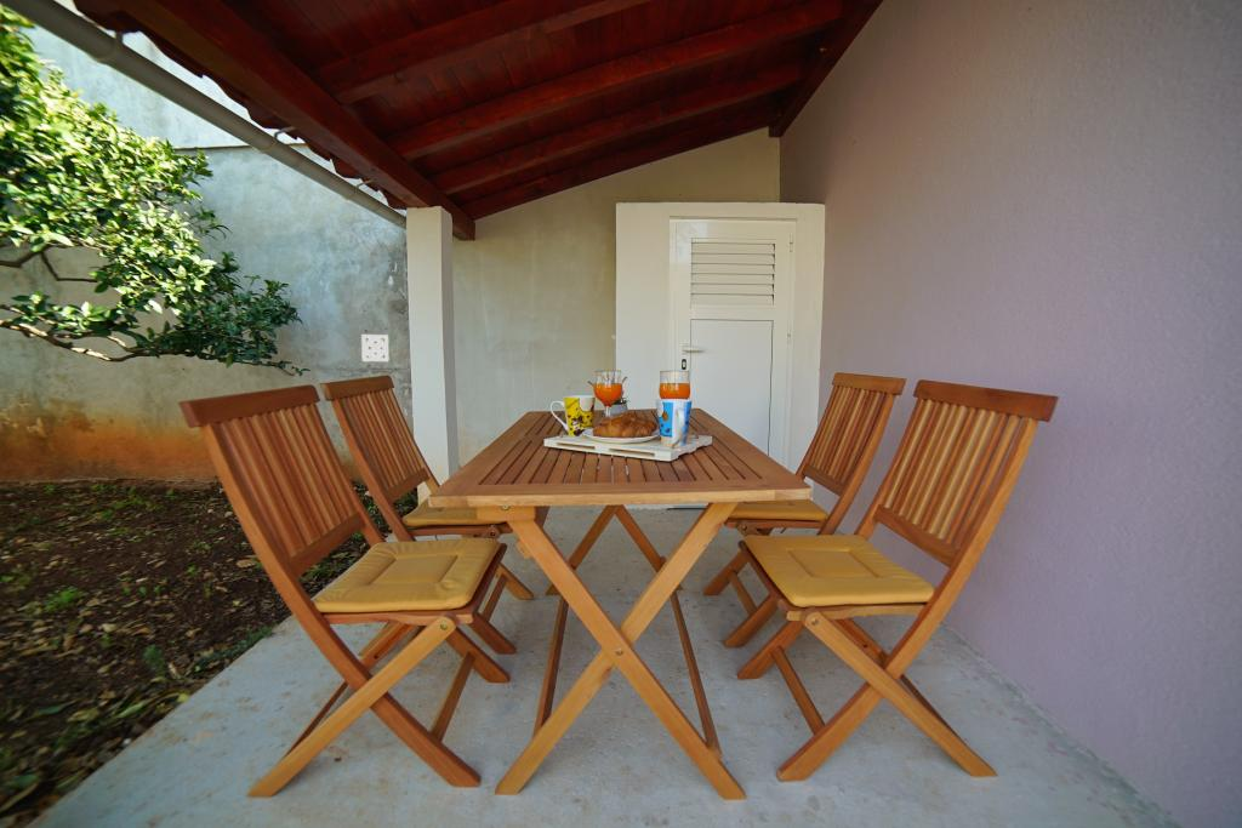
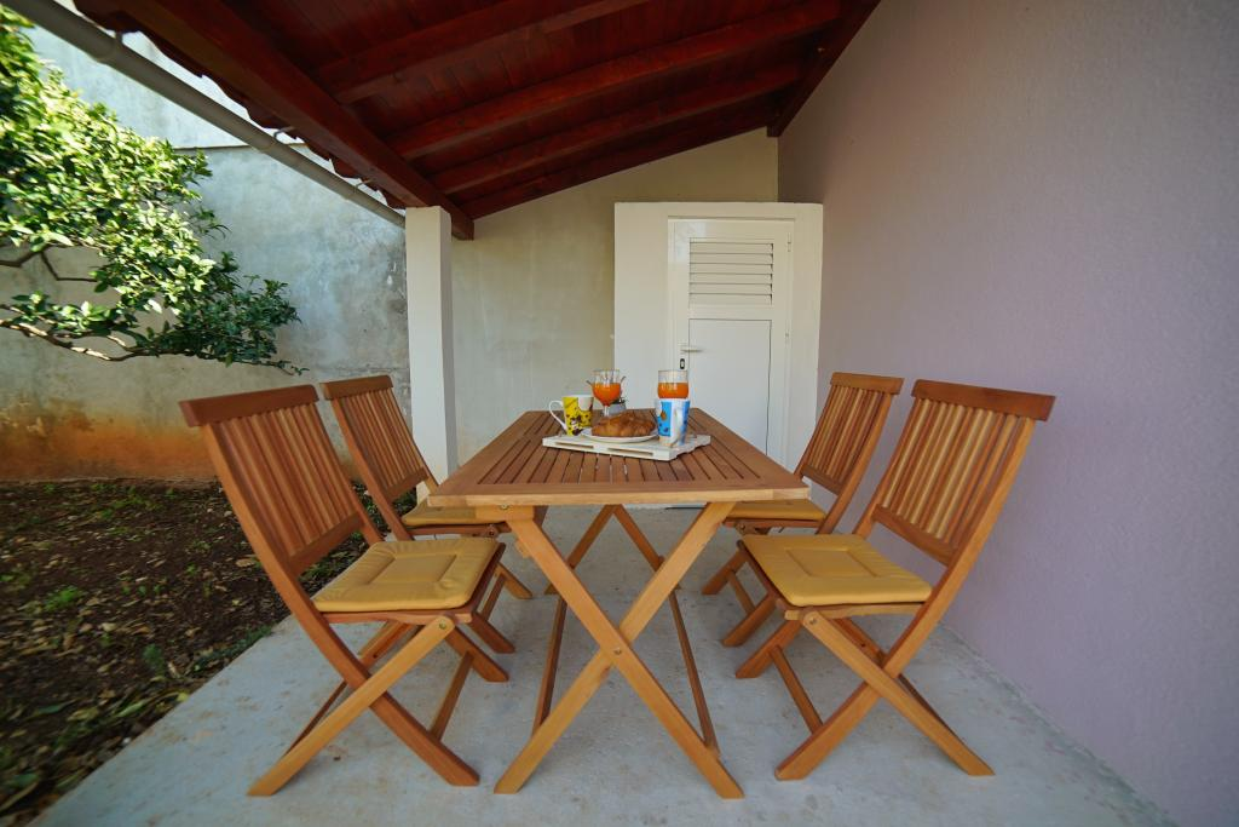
- wall ornament [360,333,391,364]
